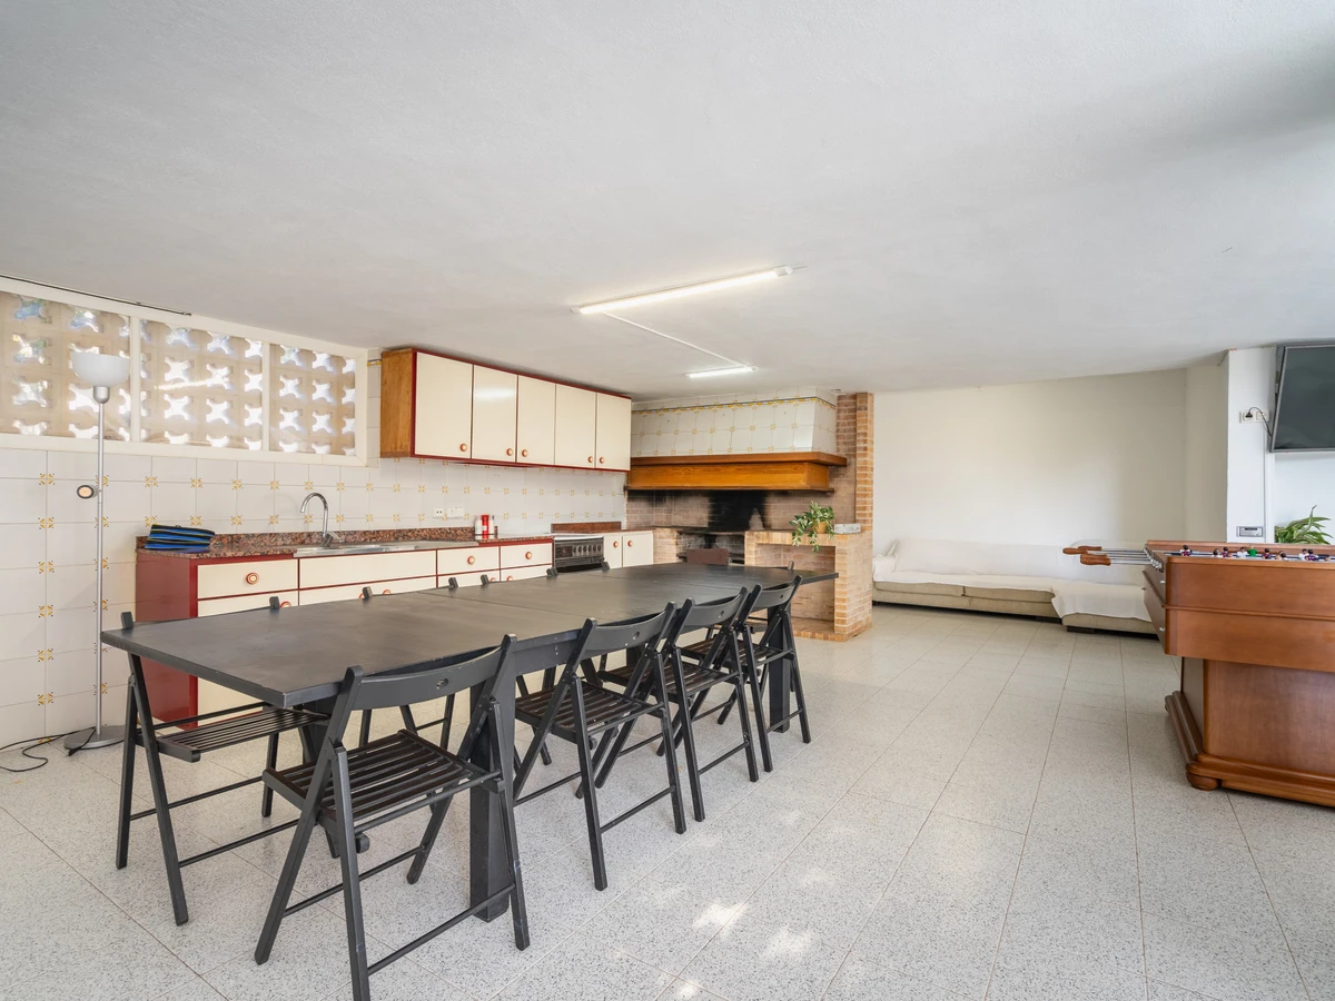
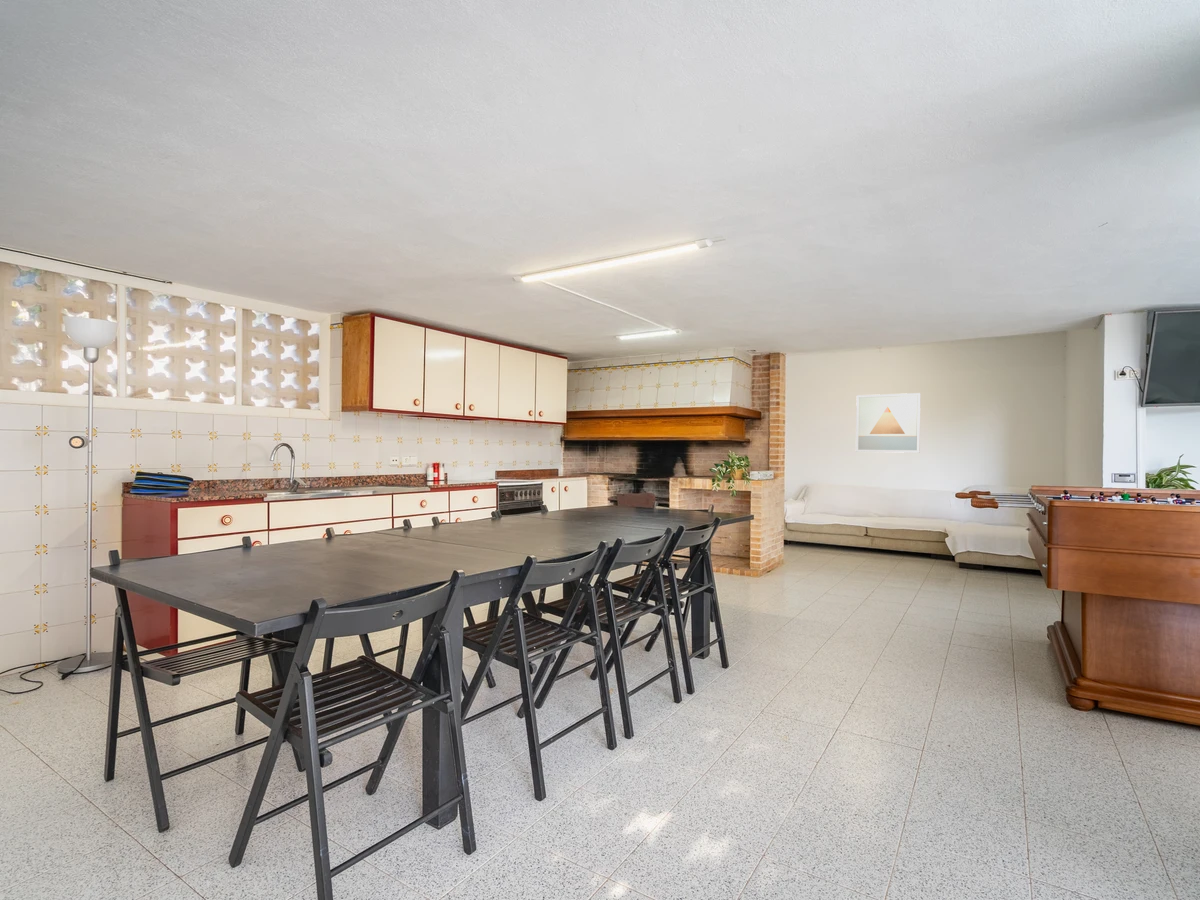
+ wall art [855,392,922,454]
